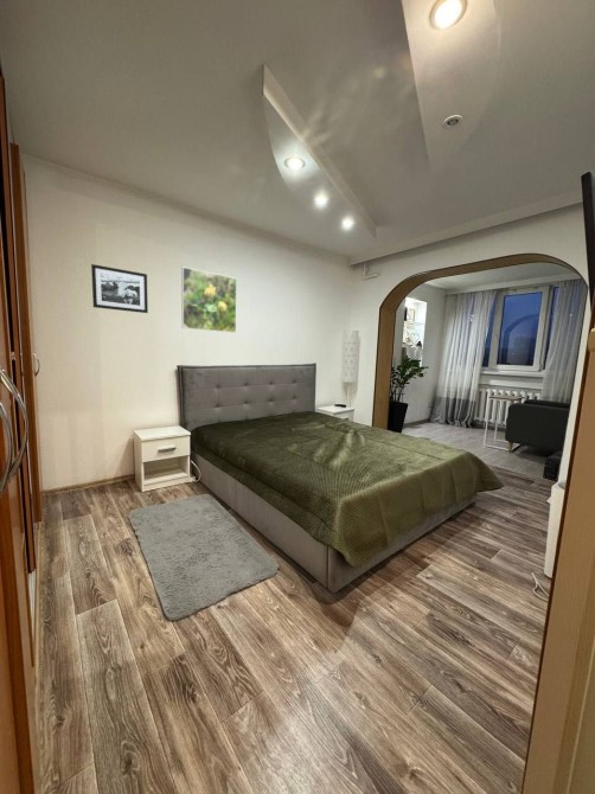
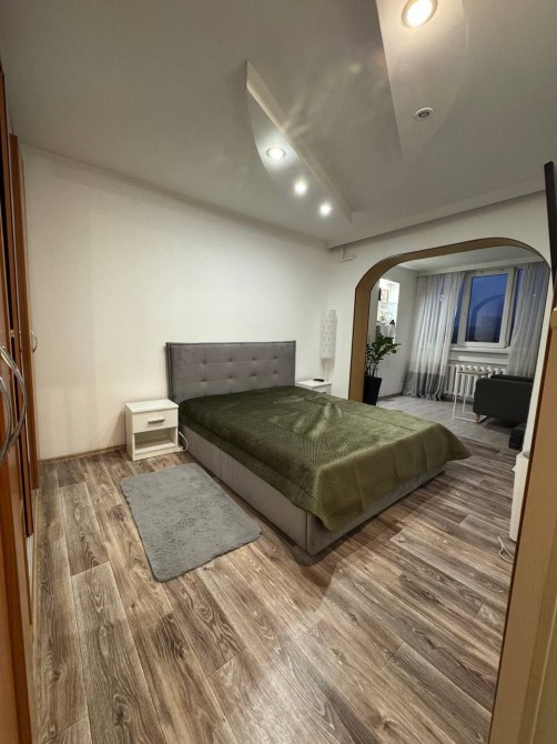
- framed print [180,265,238,334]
- picture frame [90,263,149,314]
